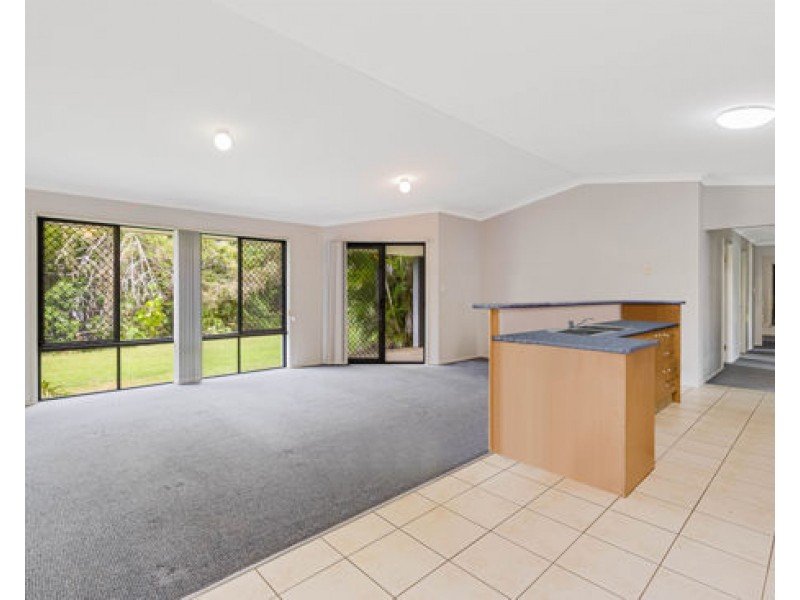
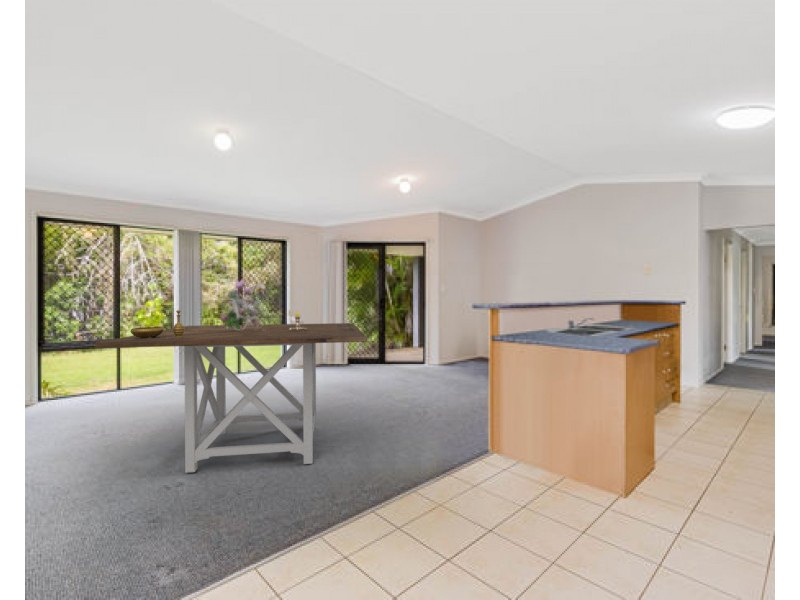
+ bouquet [216,274,271,330]
+ decorative bowl [130,309,184,339]
+ dining table [94,322,368,474]
+ candlestick [289,310,307,331]
